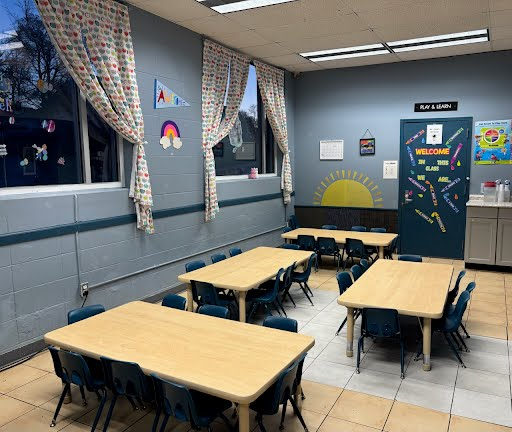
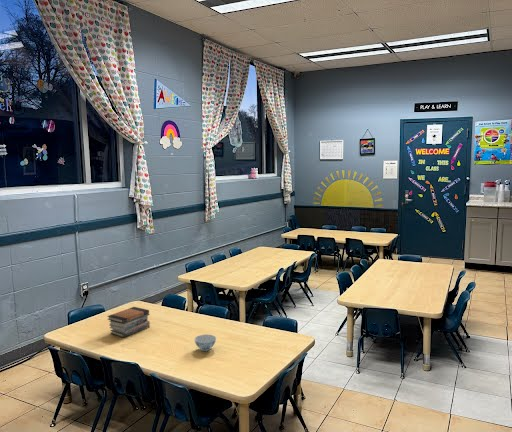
+ book stack [106,306,151,338]
+ chinaware [193,334,217,352]
